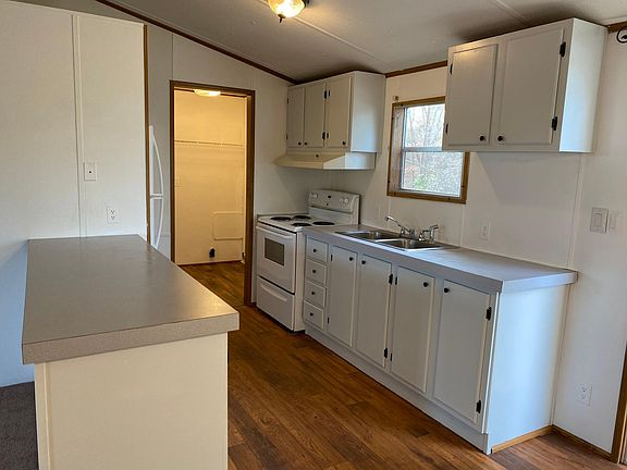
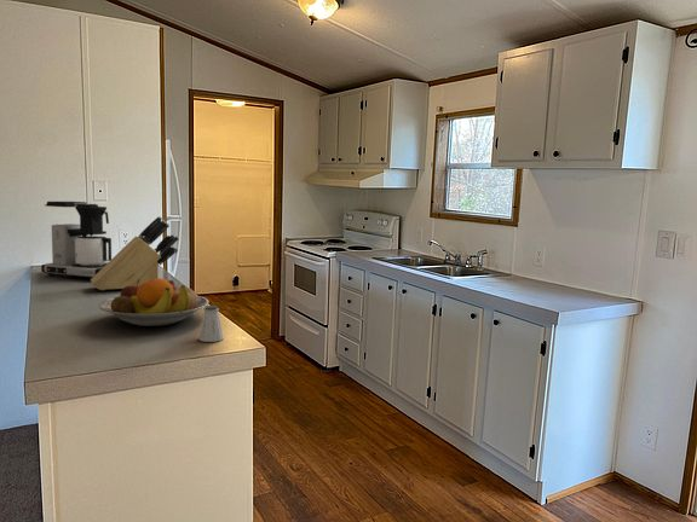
+ knife block [90,215,180,291]
+ coffee maker [40,201,113,278]
+ fruit bowl [98,278,209,327]
+ saltshaker [198,304,224,343]
